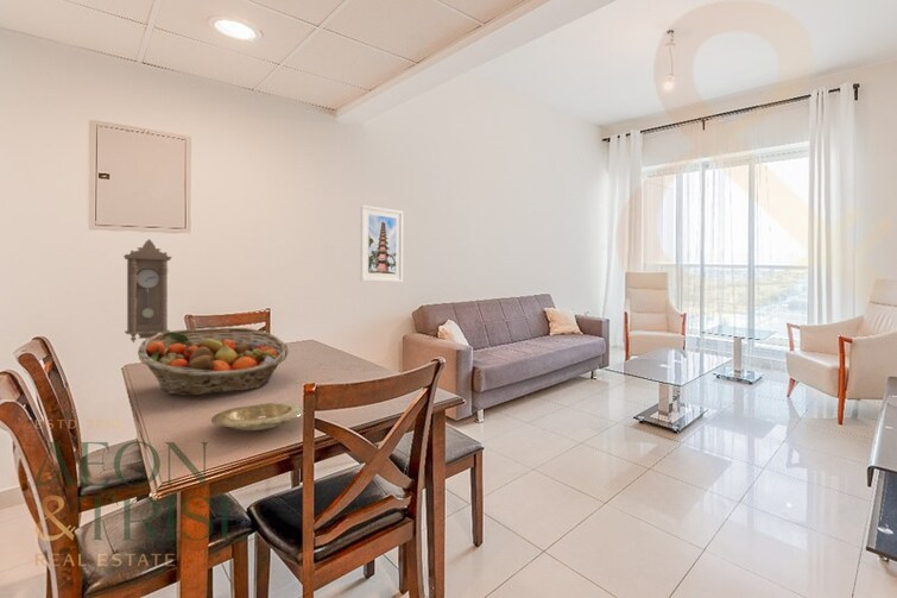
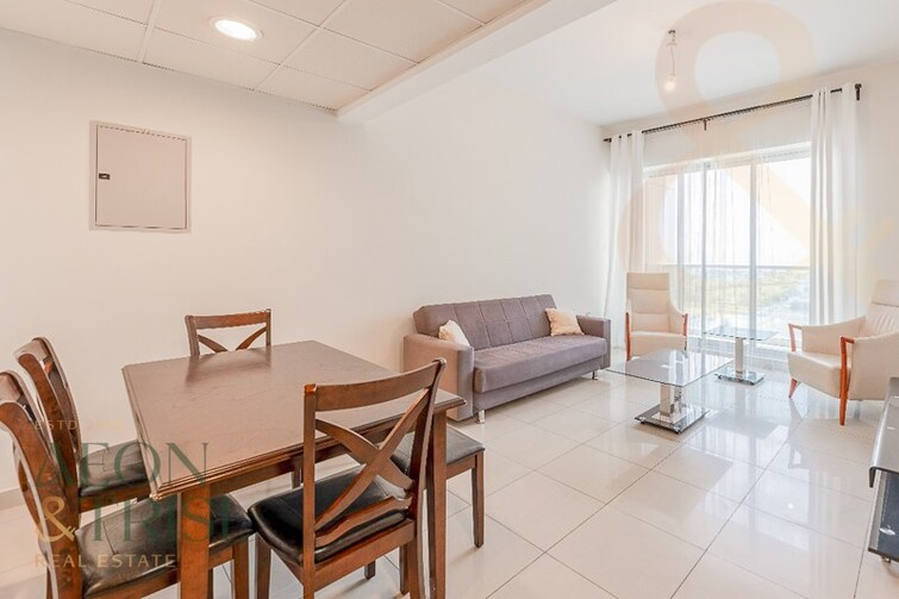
- pendulum clock [122,238,172,344]
- fruit basket [137,326,290,397]
- plate [210,402,304,432]
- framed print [359,203,404,283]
